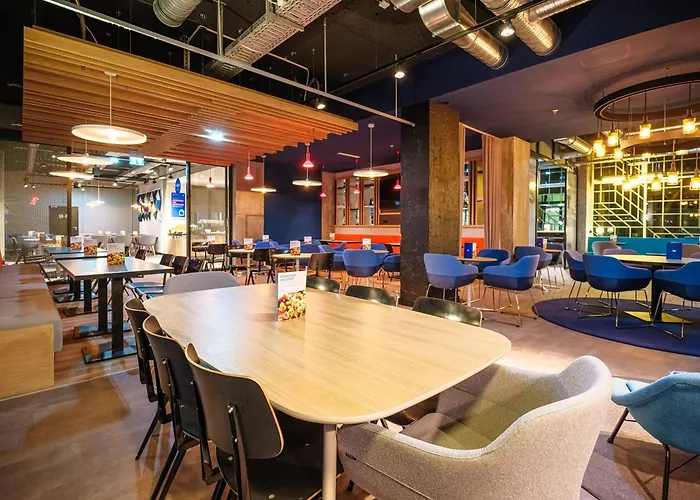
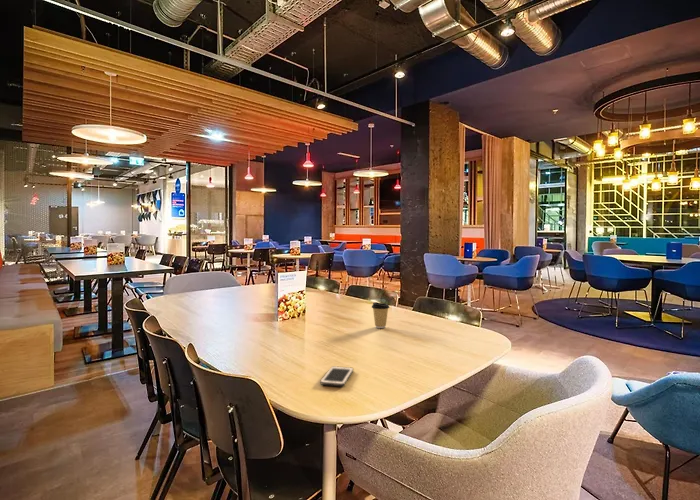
+ coffee cup [371,301,390,329]
+ cell phone [319,365,354,387]
